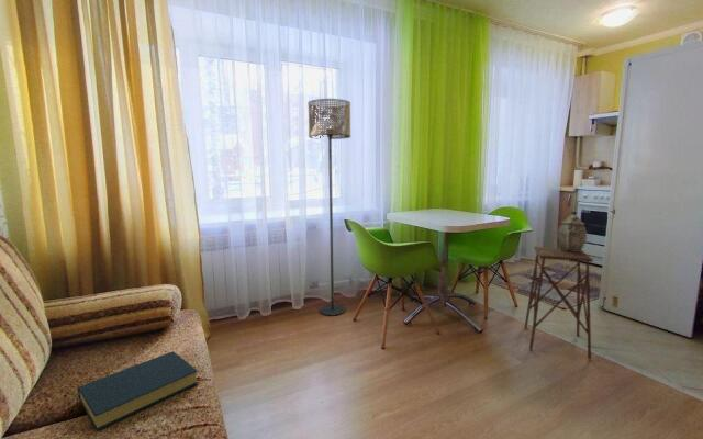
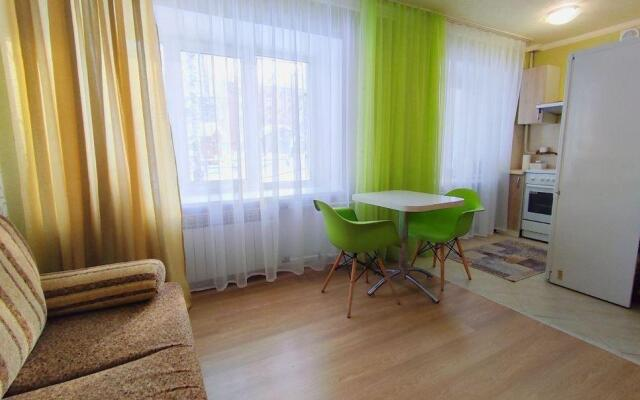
- side table [523,246,594,361]
- floor lamp [308,98,352,316]
- decorative jar [557,210,588,251]
- hardback book [77,350,200,431]
